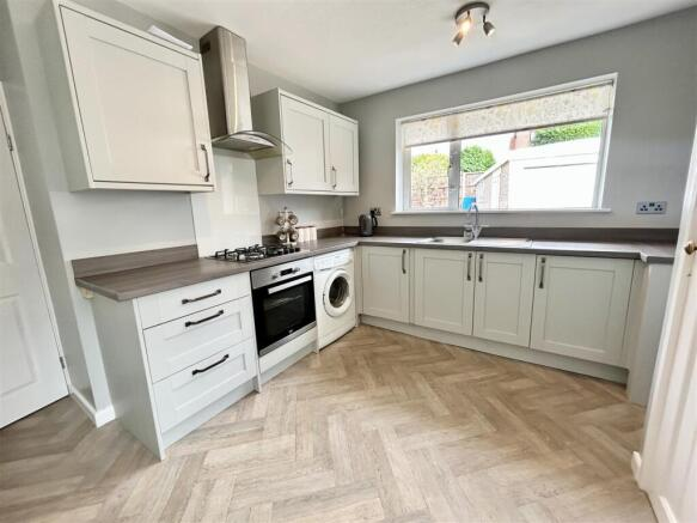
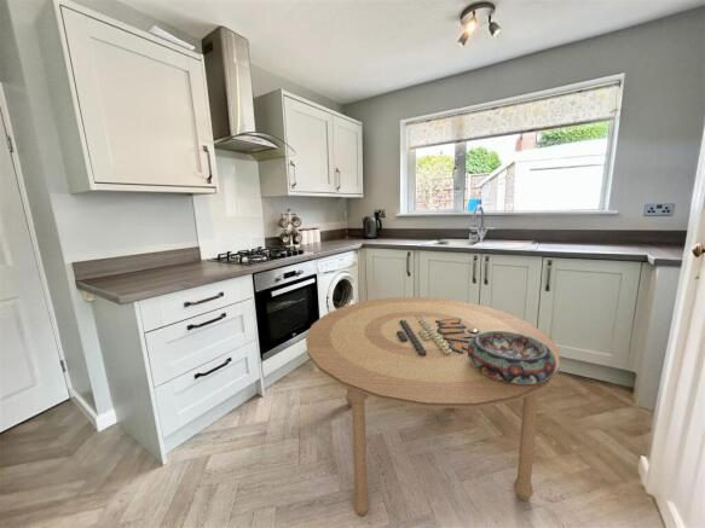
+ dining table [305,296,561,517]
+ decorative bowl [467,331,556,384]
